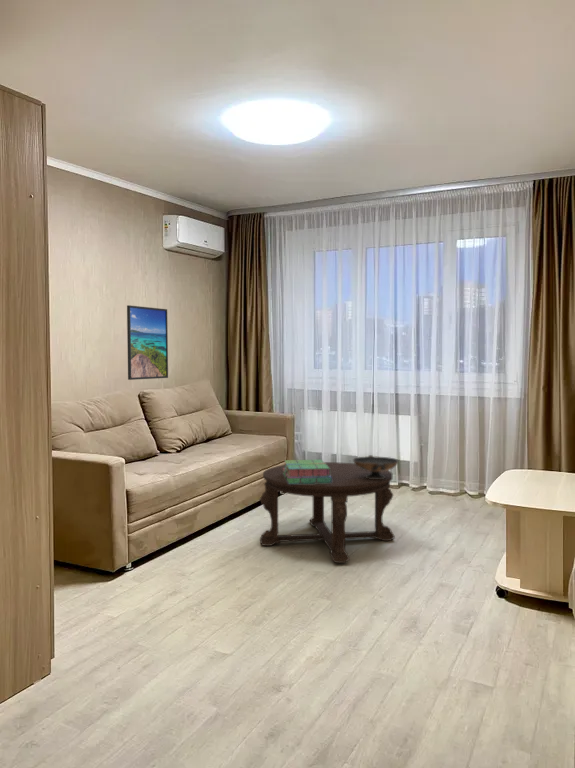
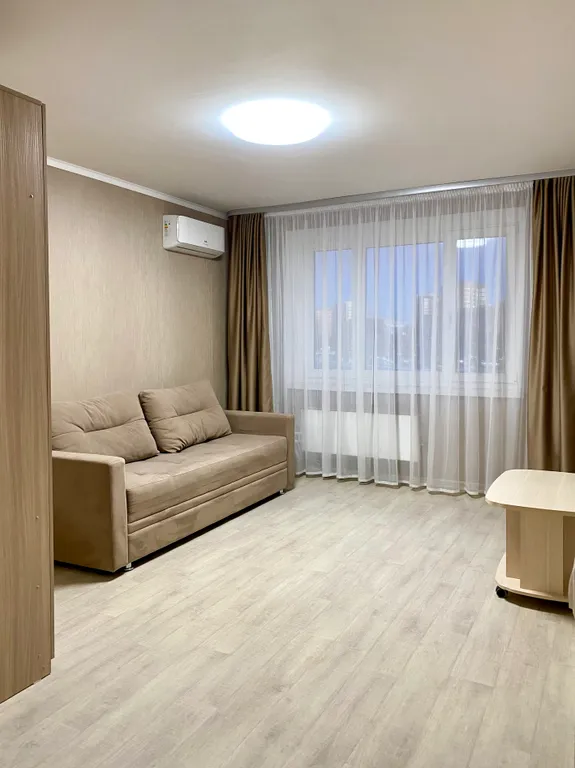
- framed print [126,304,169,381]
- decorative bowl [352,454,400,479]
- coffee table [259,461,396,564]
- stack of books [283,459,332,484]
